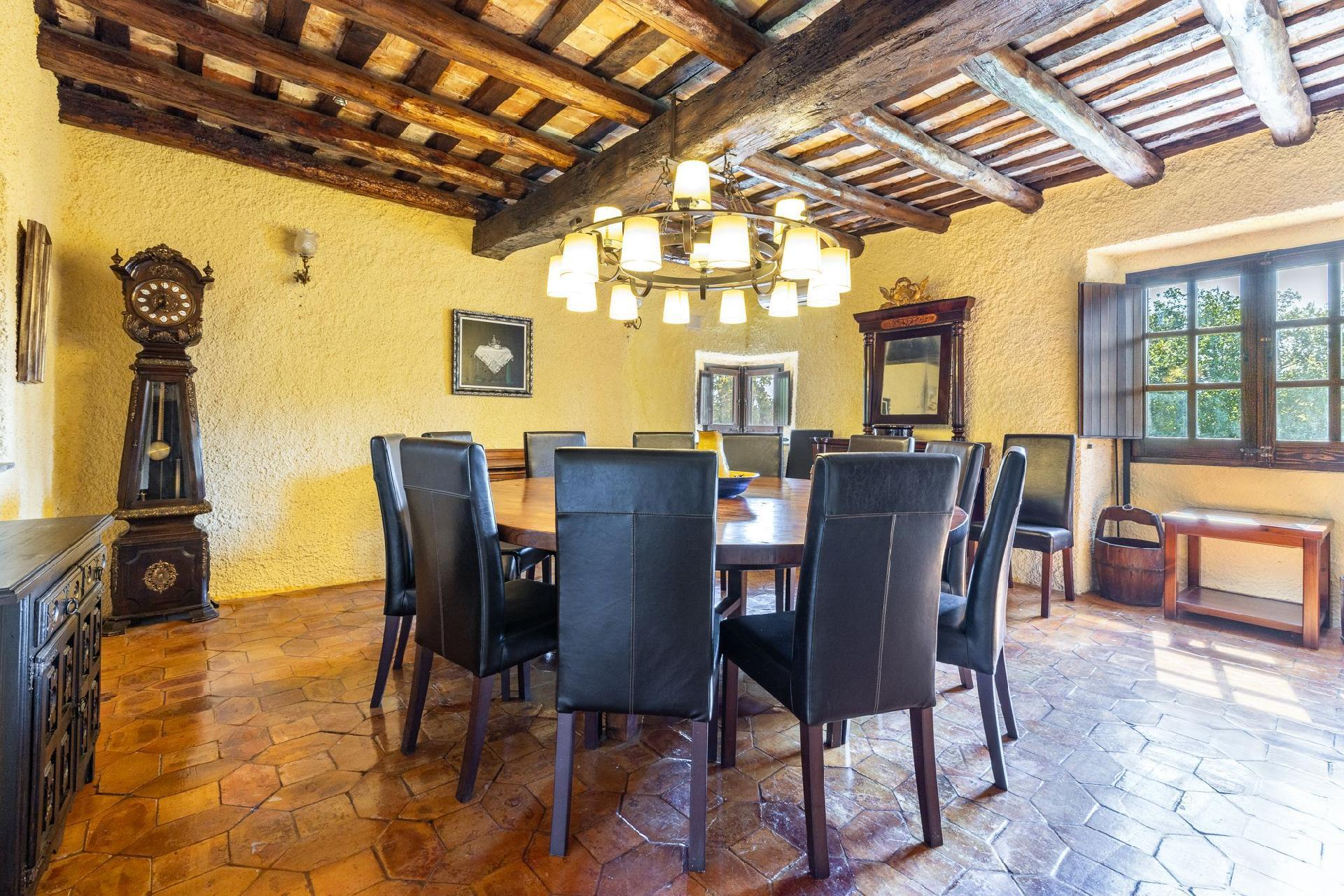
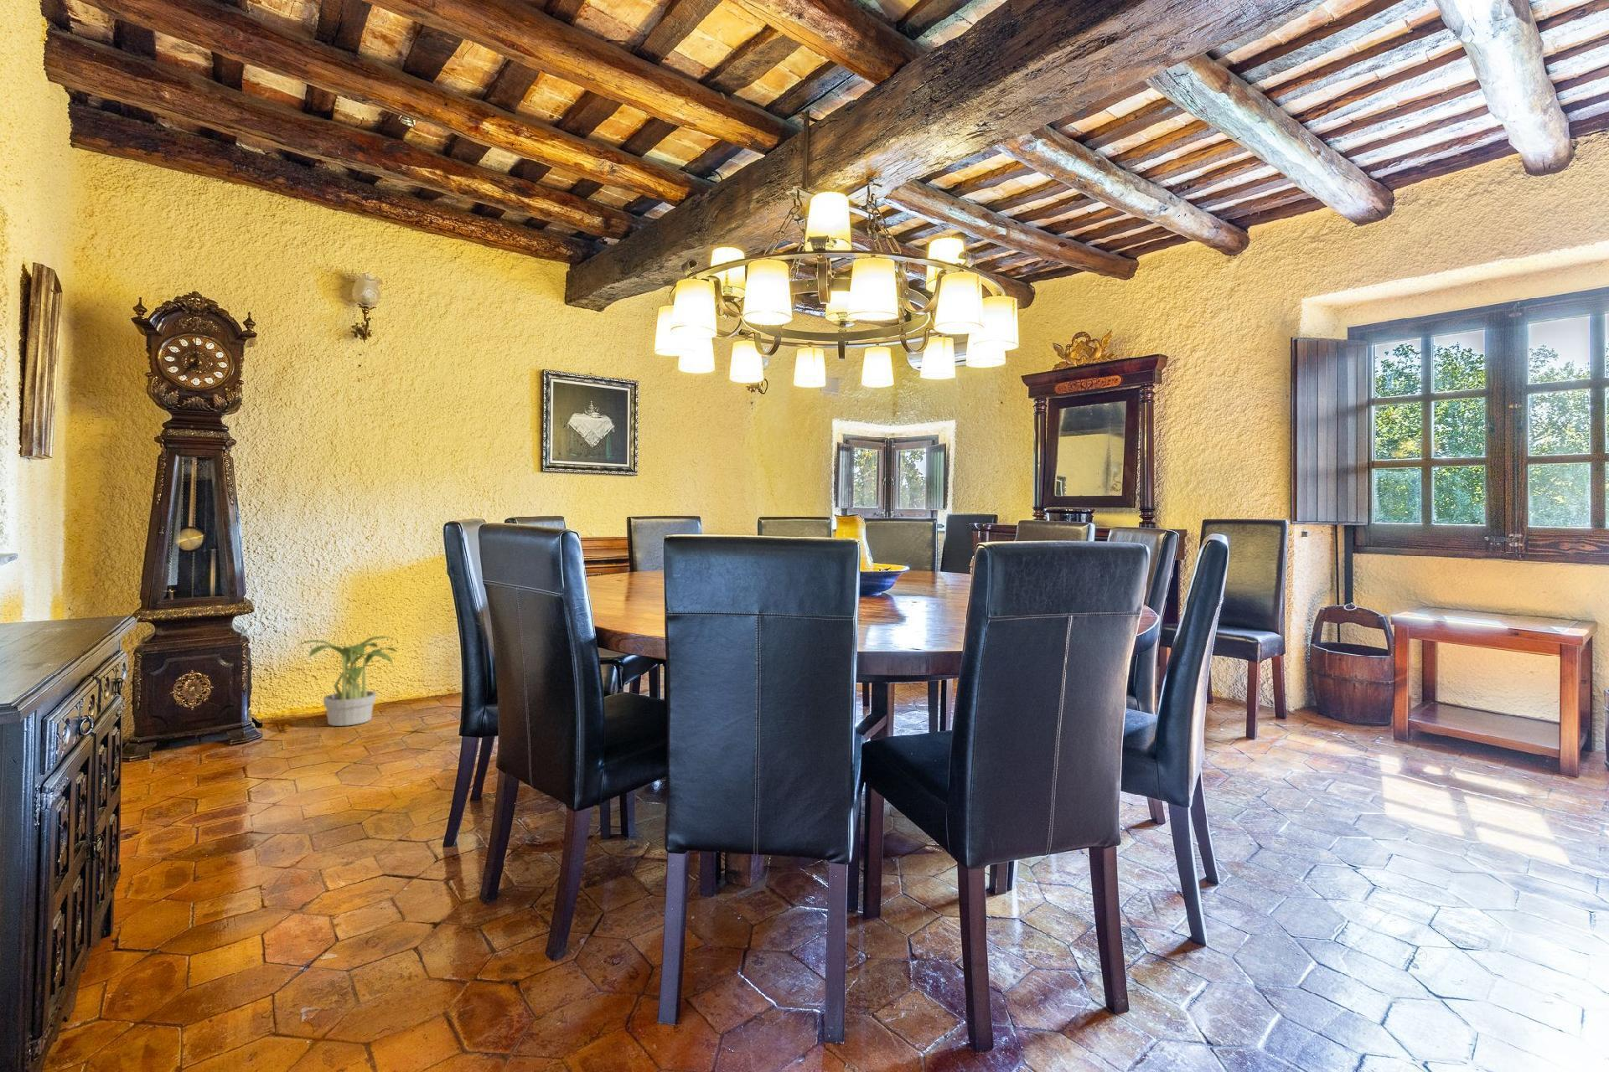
+ potted plant [296,635,399,727]
